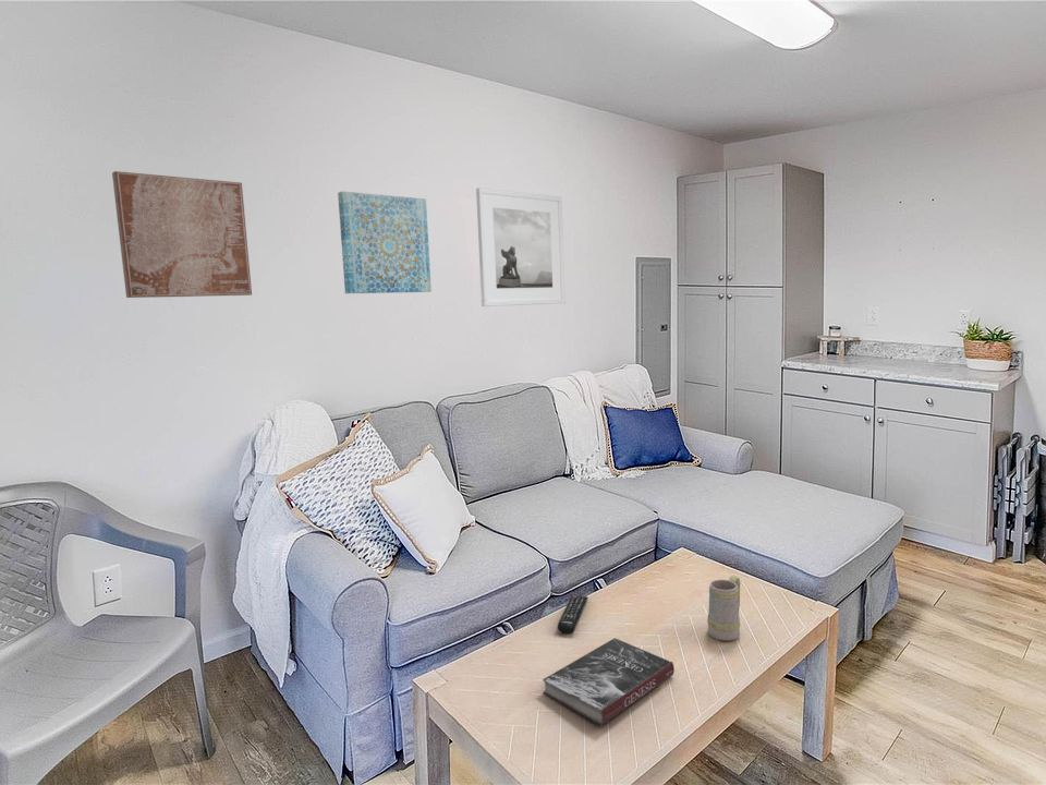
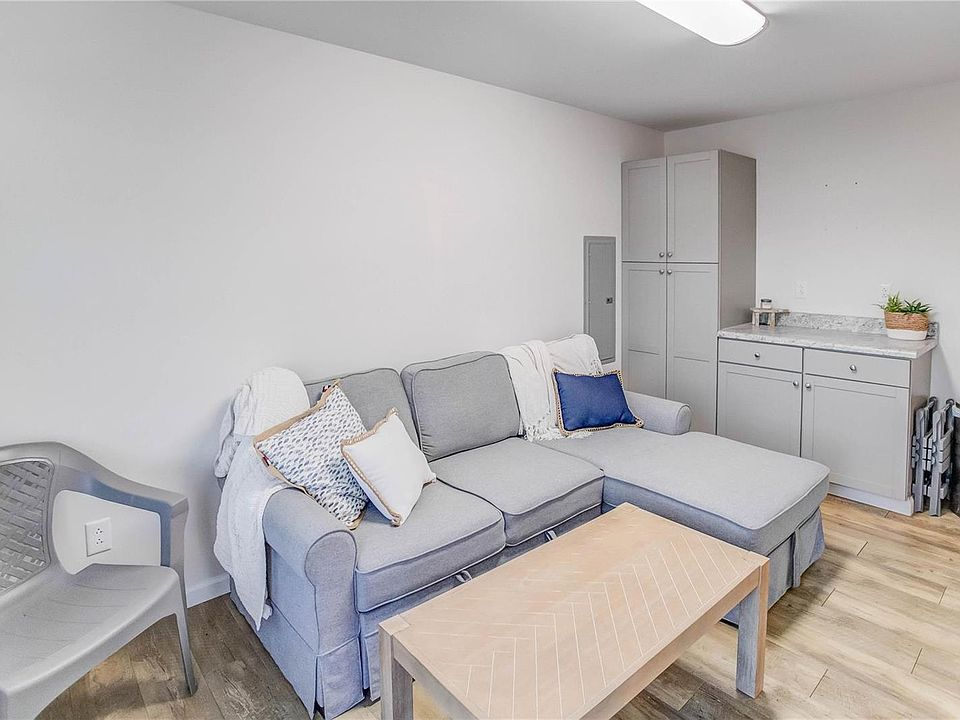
- wall art [337,191,433,294]
- mug [706,575,741,642]
- remote control [557,594,588,635]
- book [542,637,676,727]
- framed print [475,186,565,307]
- wall art [111,170,253,299]
